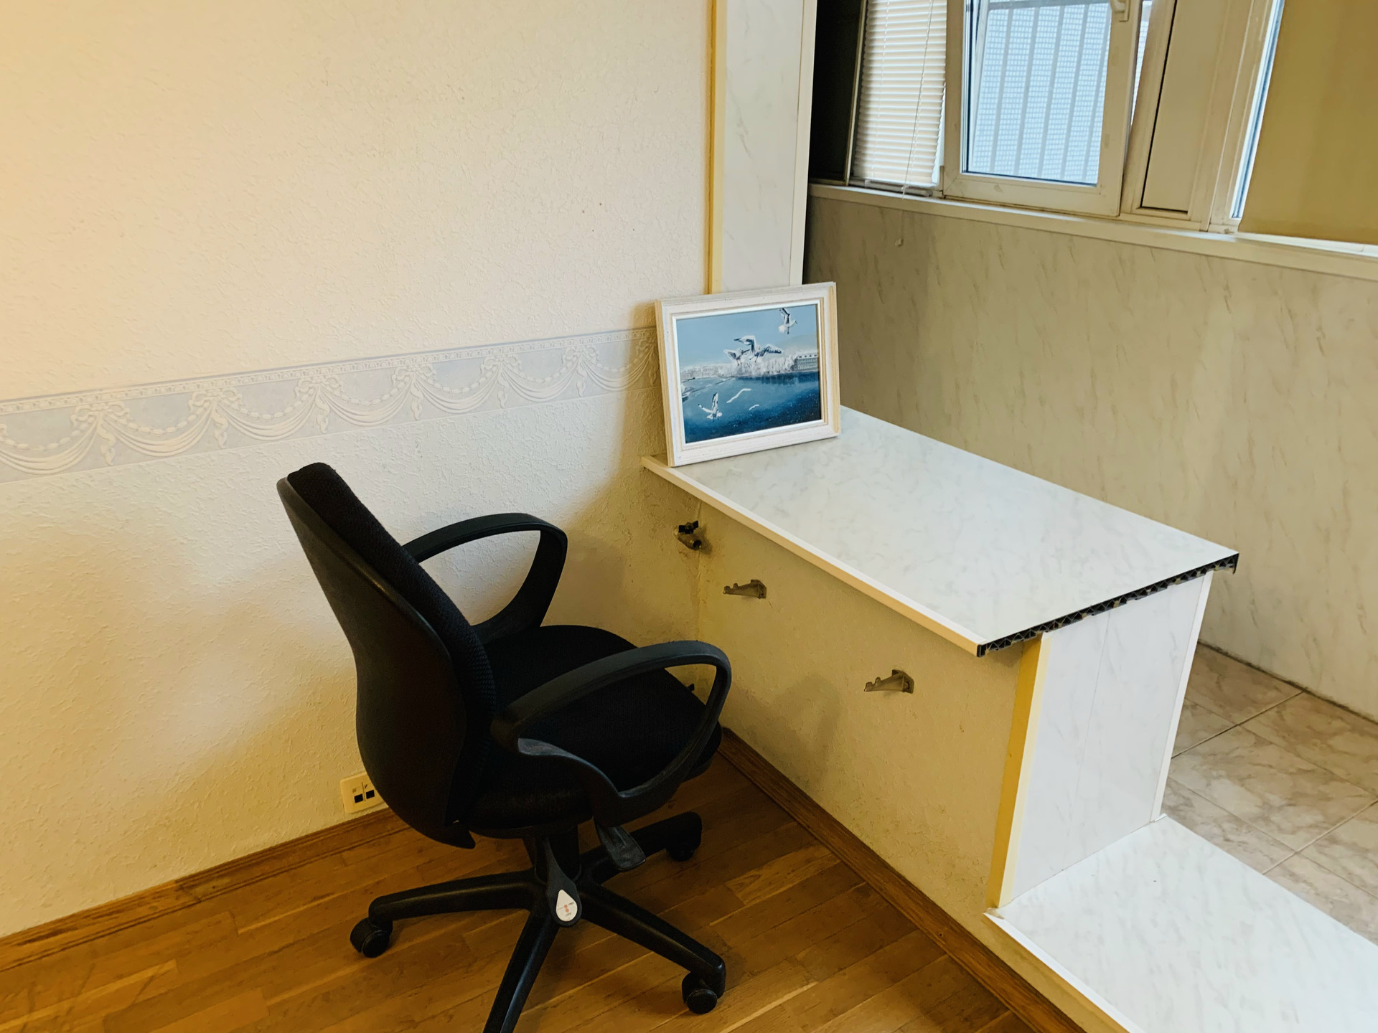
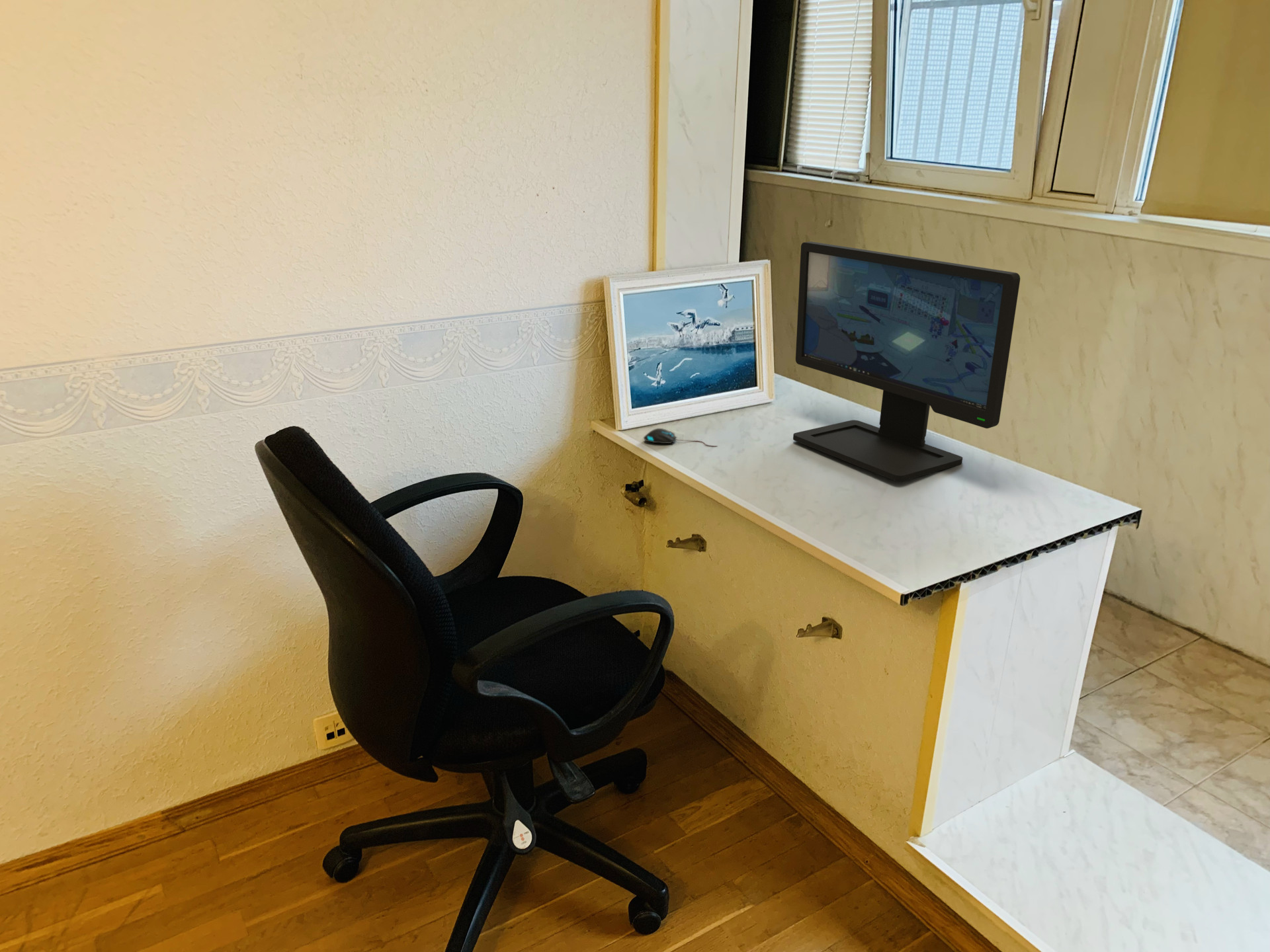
+ mouse [643,428,718,447]
+ computer monitor [792,241,1021,482]
